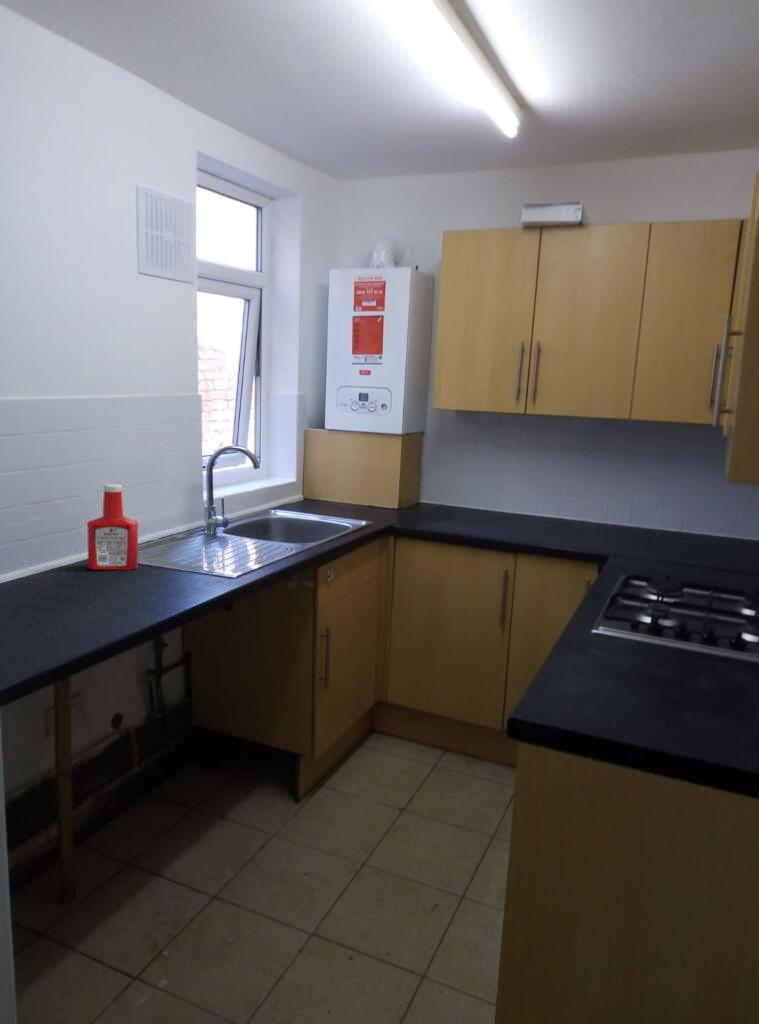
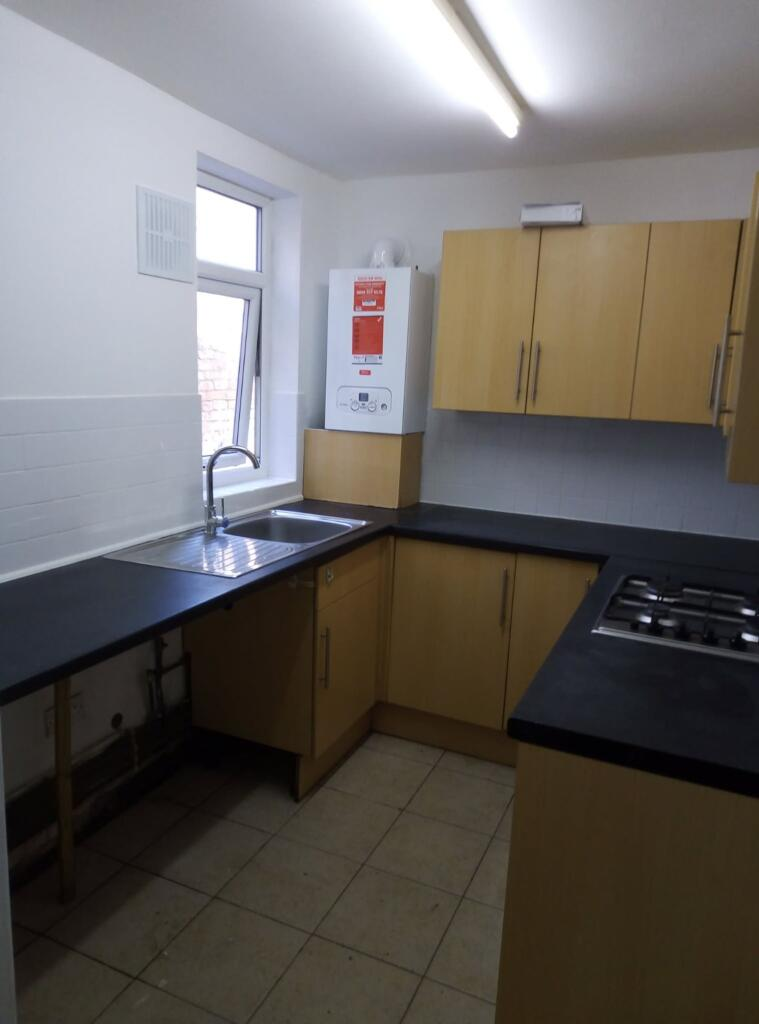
- soap bottle [86,483,139,571]
